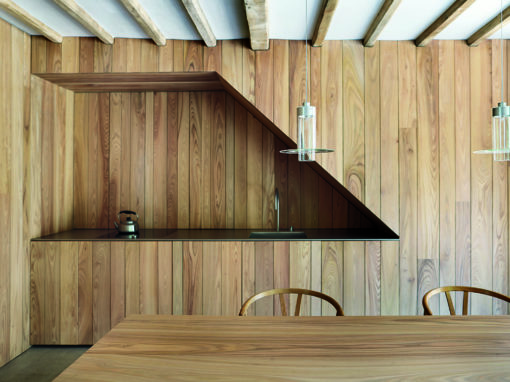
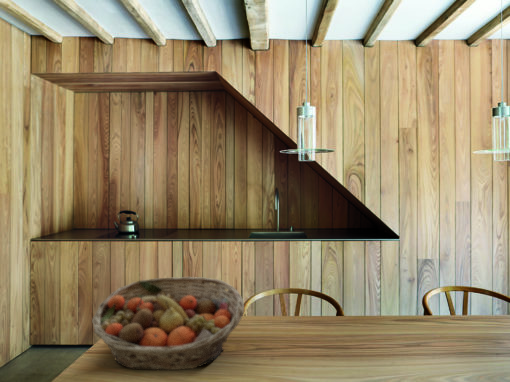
+ fruit basket [91,276,245,371]
